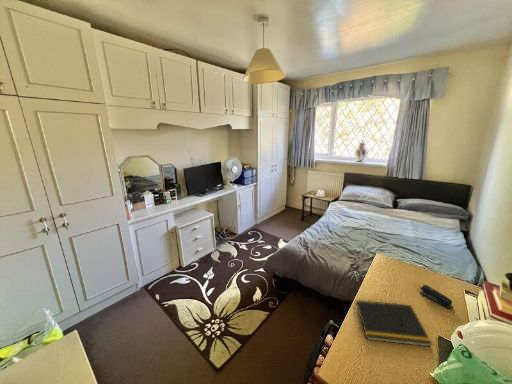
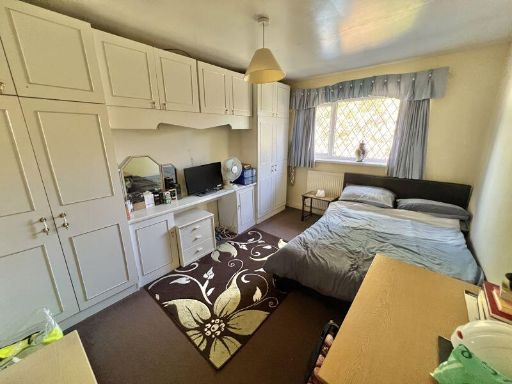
- stapler [419,283,454,310]
- notepad [353,299,434,348]
